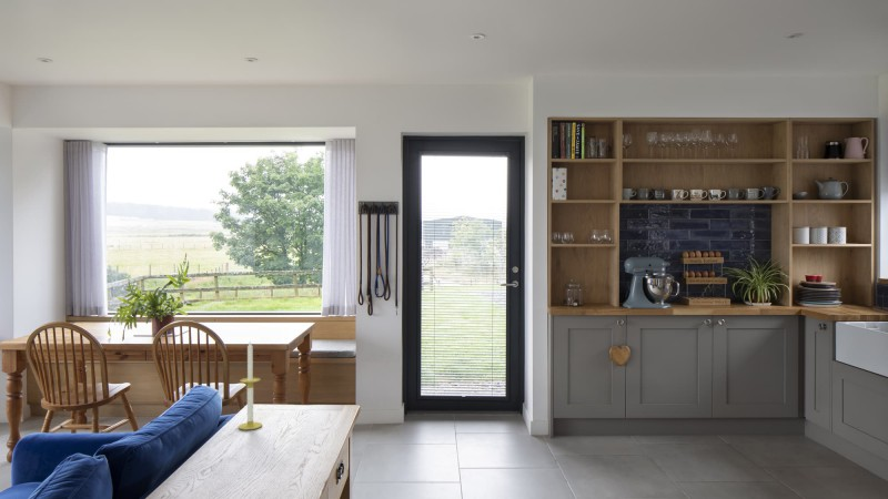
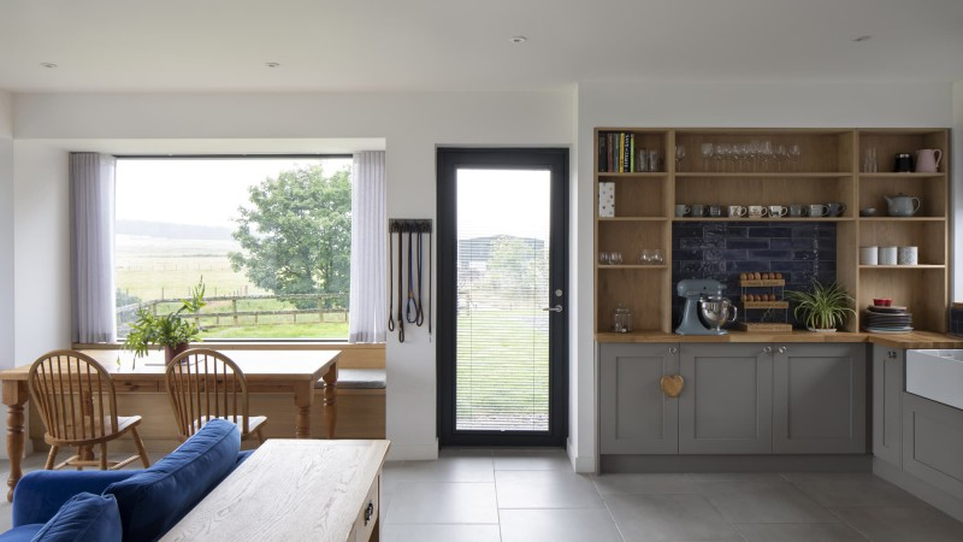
- candle [238,340,263,431]
